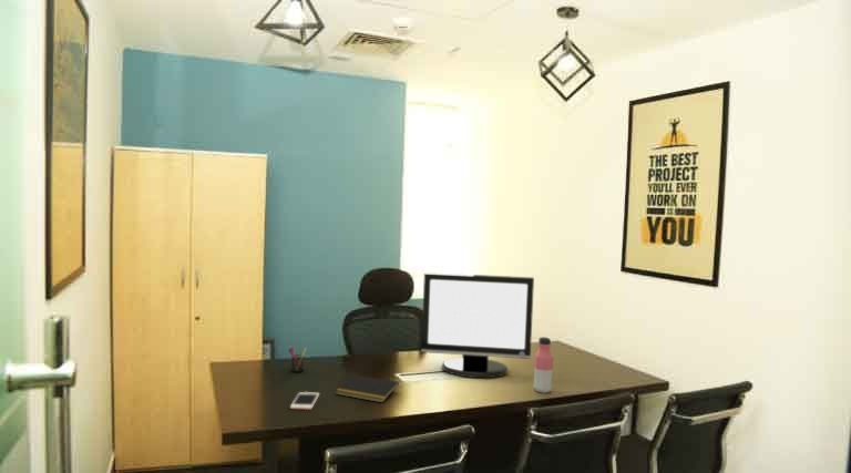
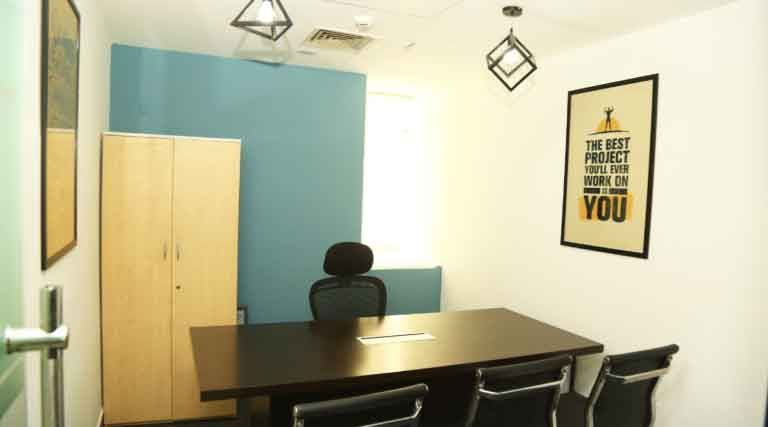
- pen holder [287,346,308,373]
- cell phone [289,391,320,411]
- monitor [420,271,535,379]
- notepad [335,373,400,403]
- water bottle [532,336,554,394]
